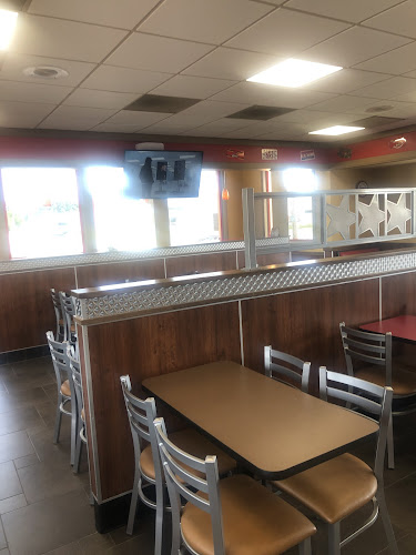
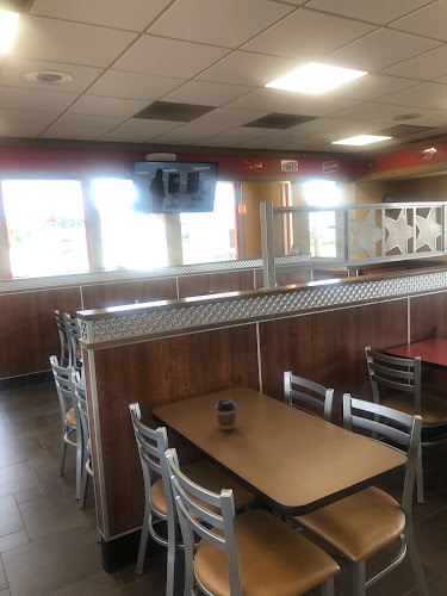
+ coffee cup [213,397,237,432]
